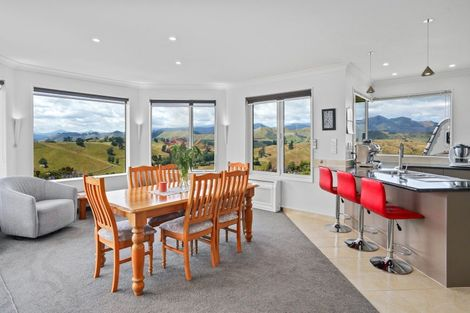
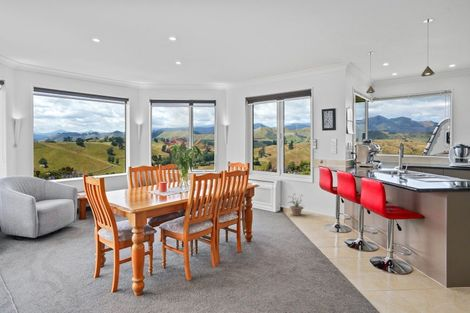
+ potted plant [286,192,306,217]
